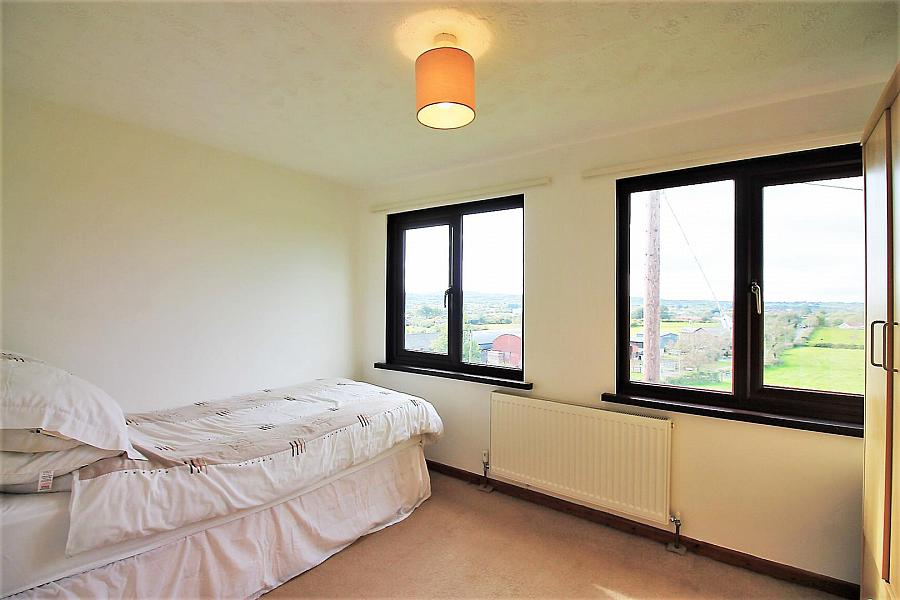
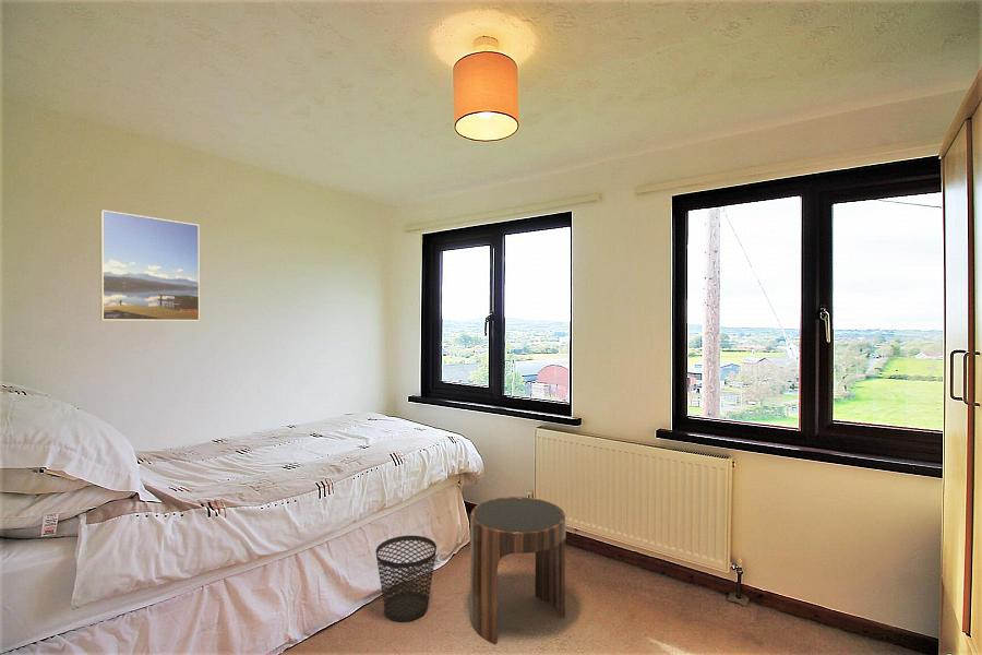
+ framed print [99,209,201,322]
+ wastebasket [374,535,438,622]
+ side table [469,496,566,646]
